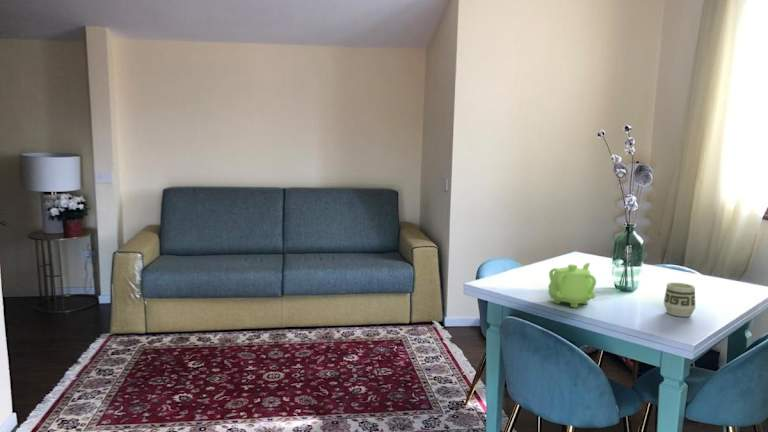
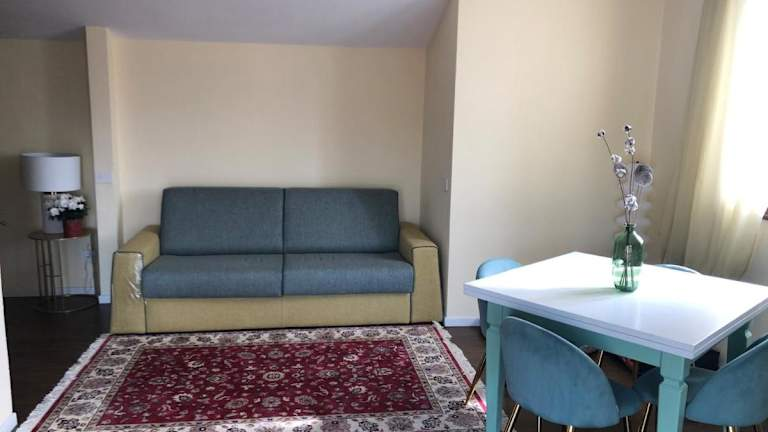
- cup [663,282,696,318]
- teapot [547,262,597,309]
